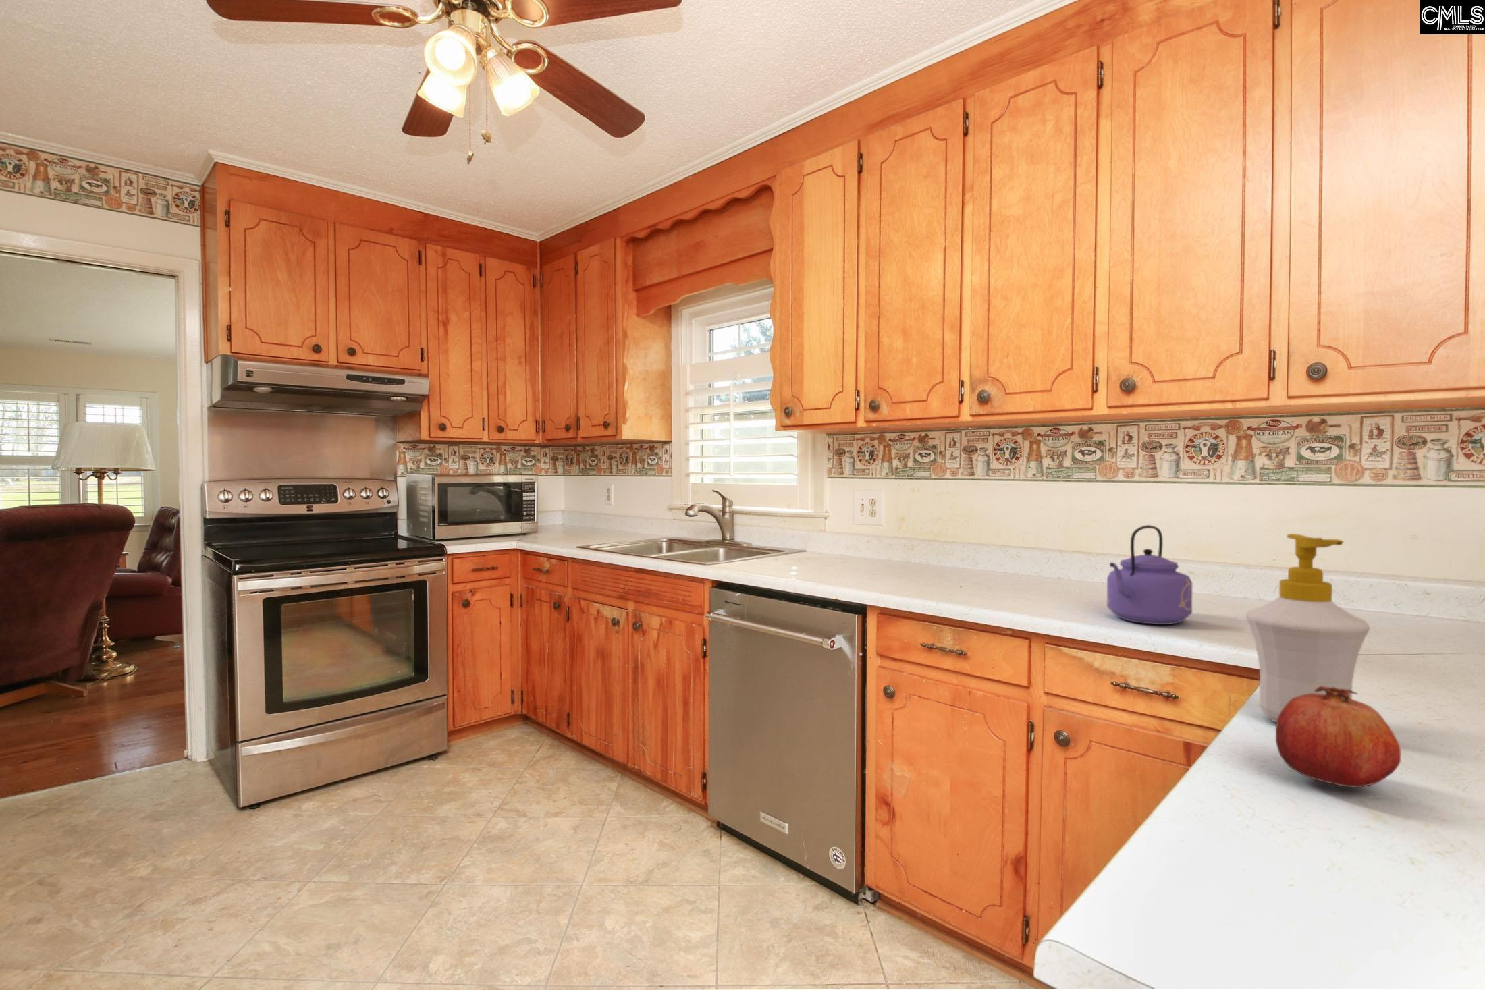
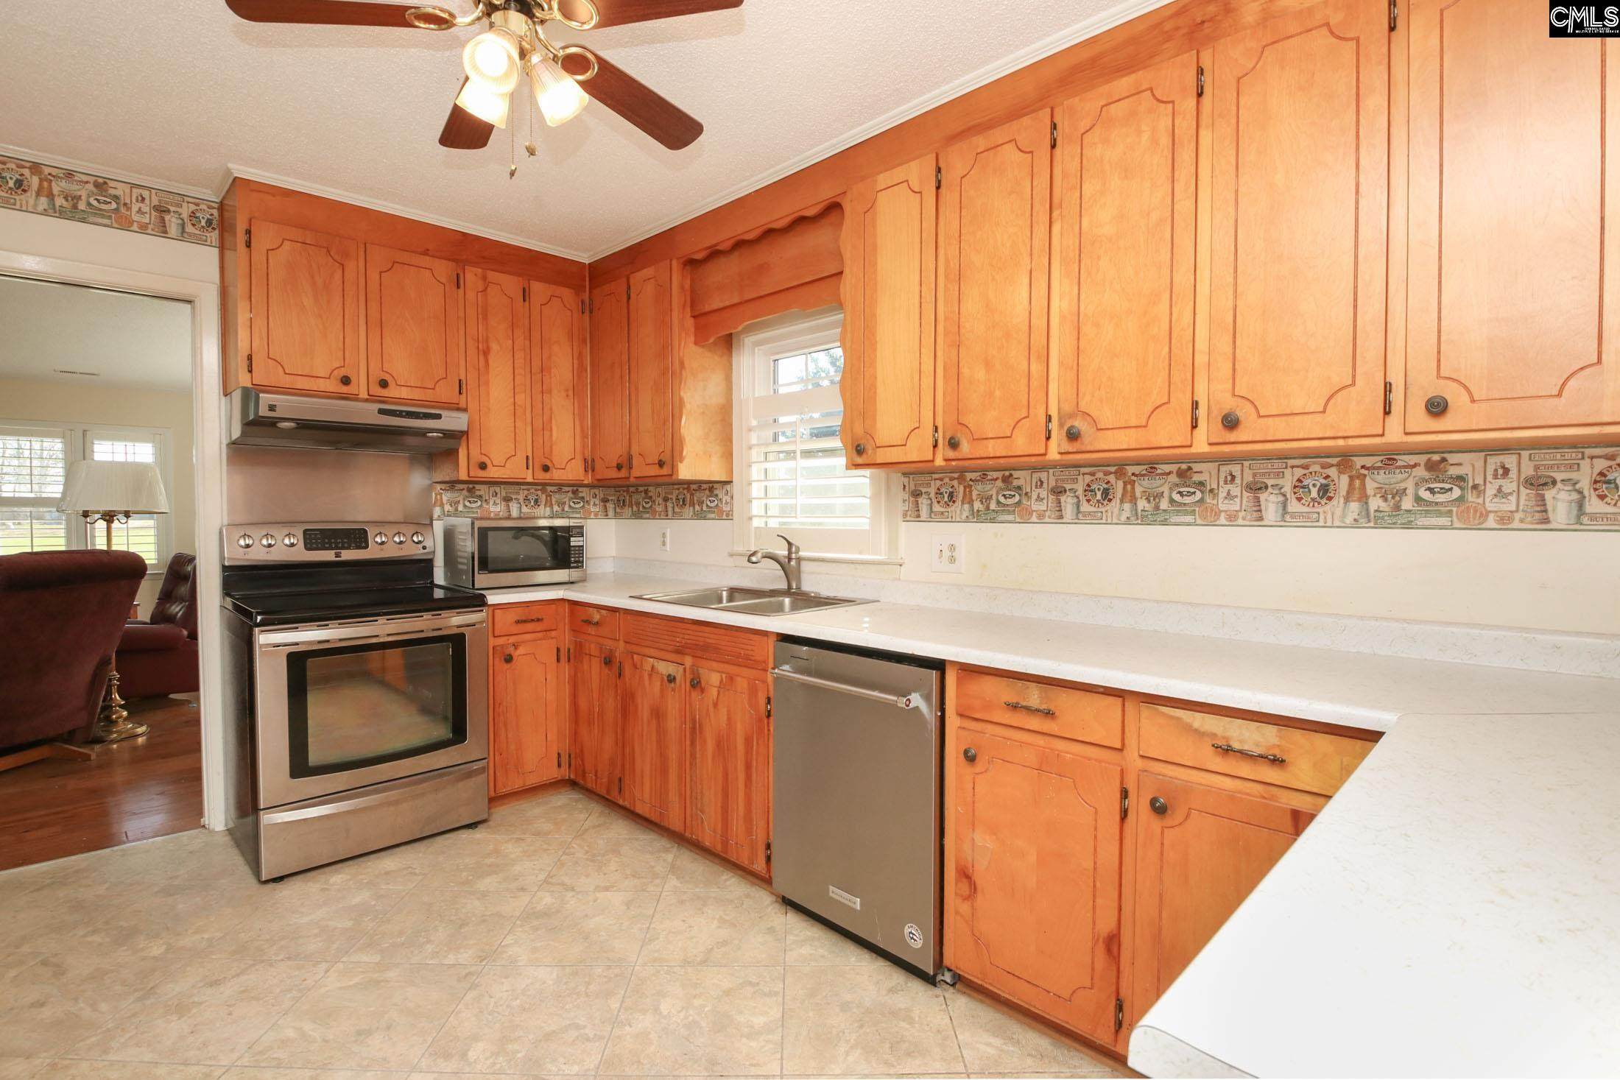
- fruit [1275,686,1401,788]
- soap bottle [1245,534,1371,723]
- kettle [1106,525,1192,625]
